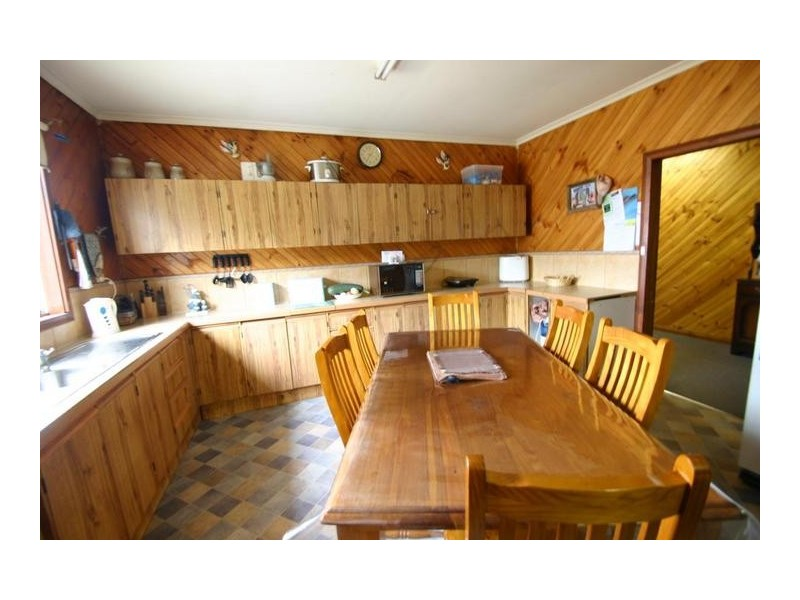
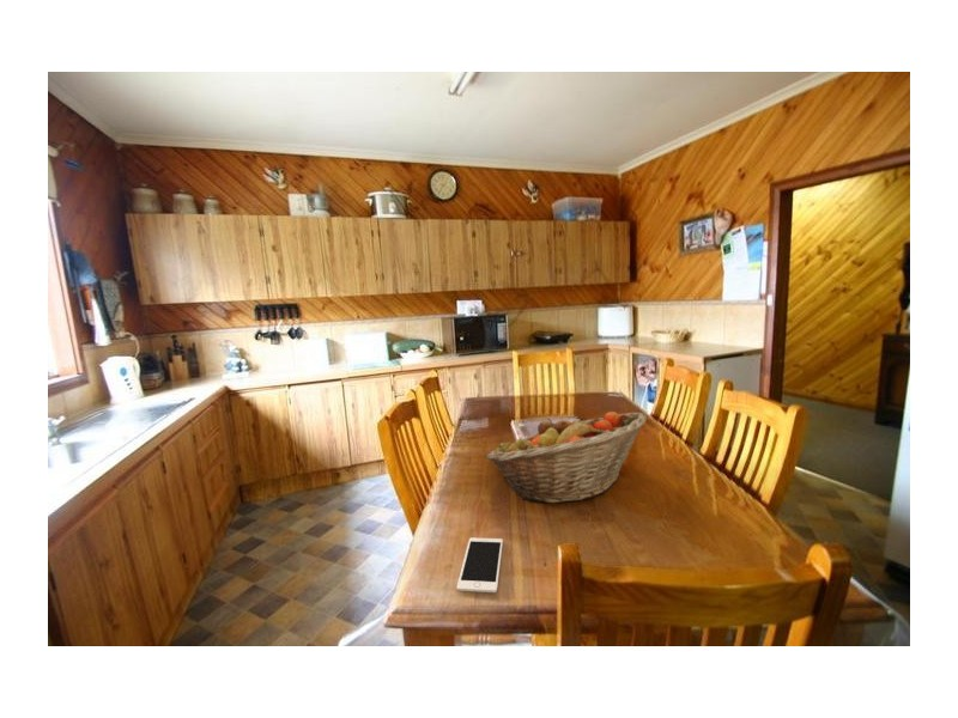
+ cell phone [456,536,504,594]
+ fruit basket [485,410,648,505]
